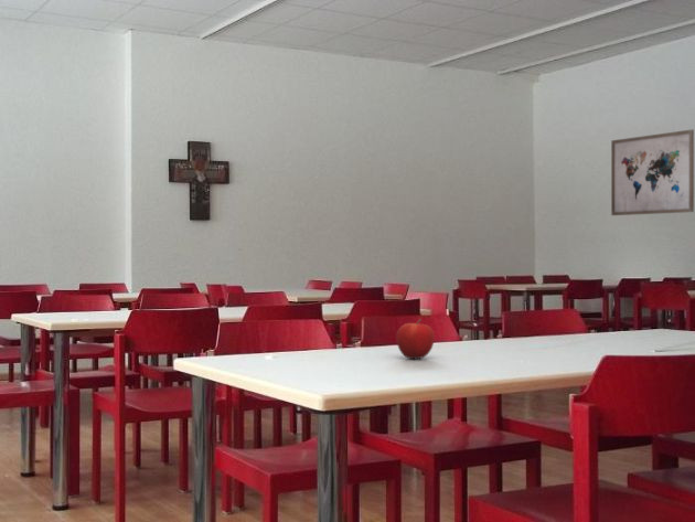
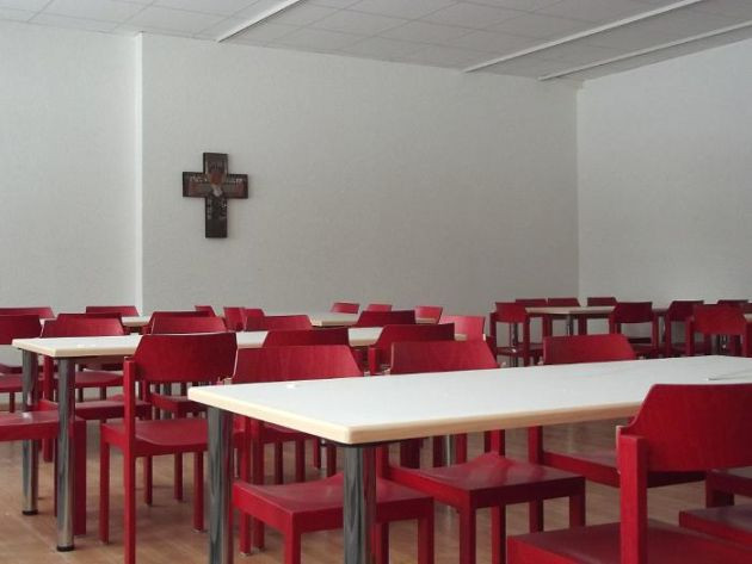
- wall art [610,128,695,216]
- fruit [396,318,436,360]
